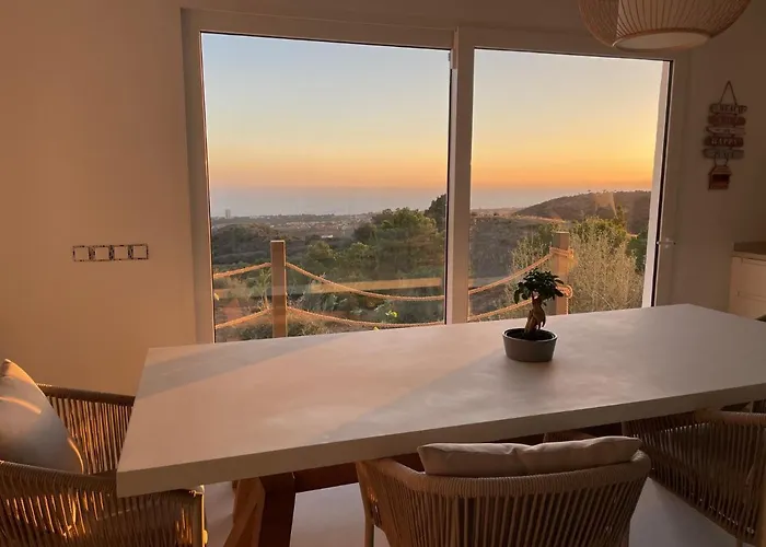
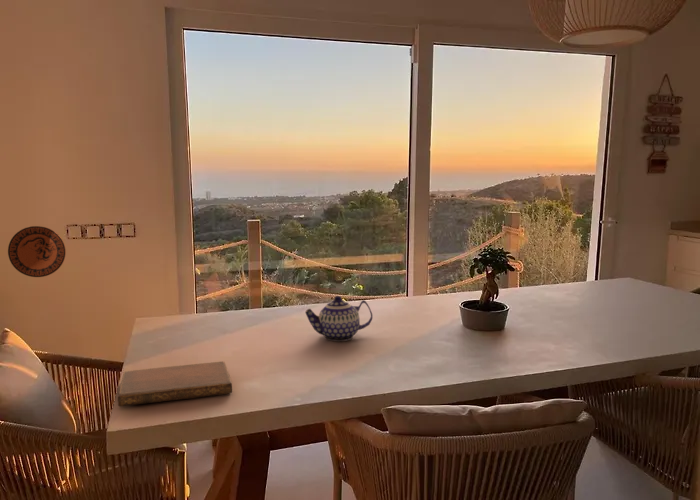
+ decorative plate [7,225,67,278]
+ notebook [117,360,233,407]
+ teapot [304,295,373,342]
